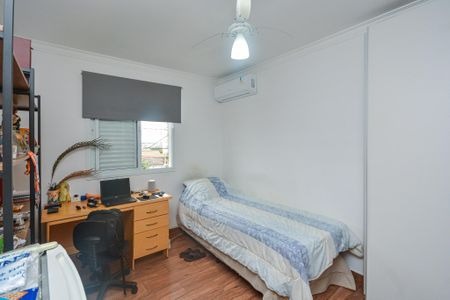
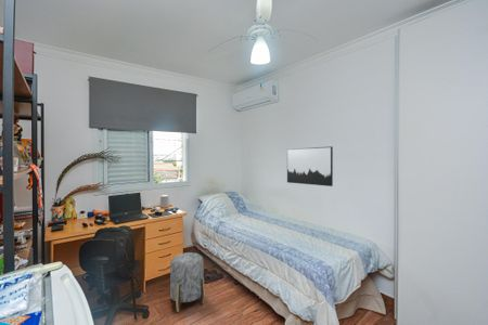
+ wall art [286,145,334,187]
+ stool [169,251,206,313]
